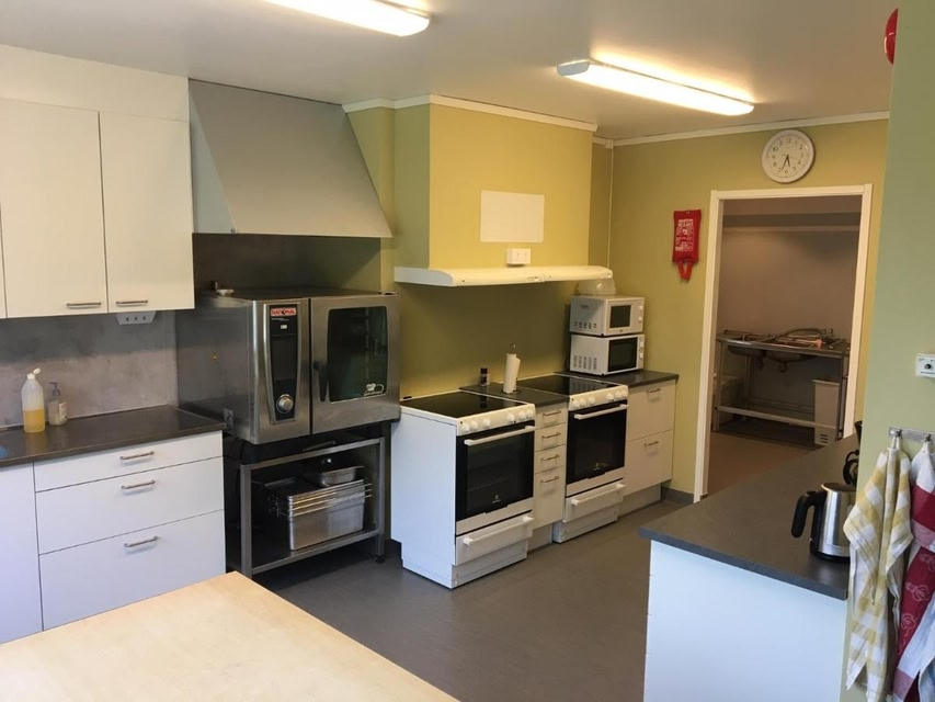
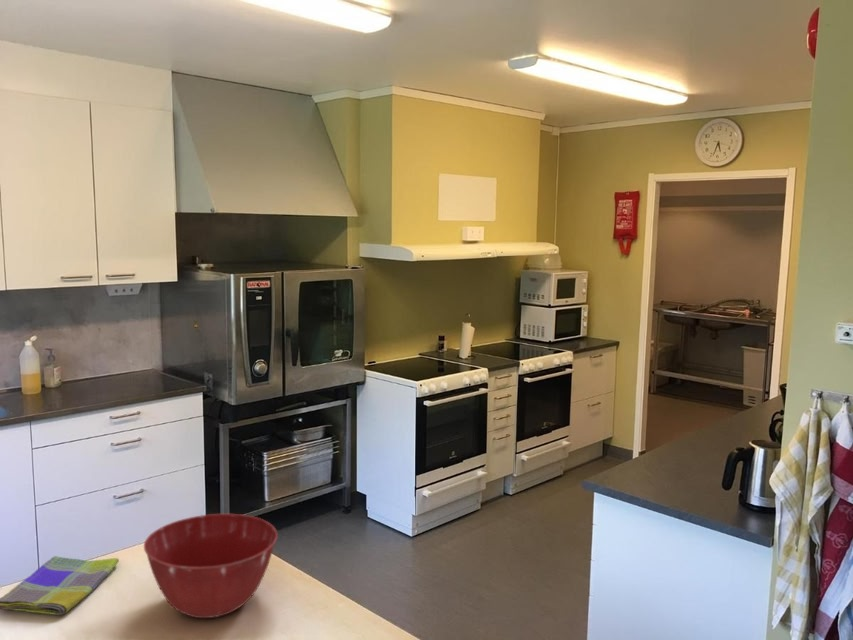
+ mixing bowl [143,513,279,619]
+ dish towel [0,555,120,616]
